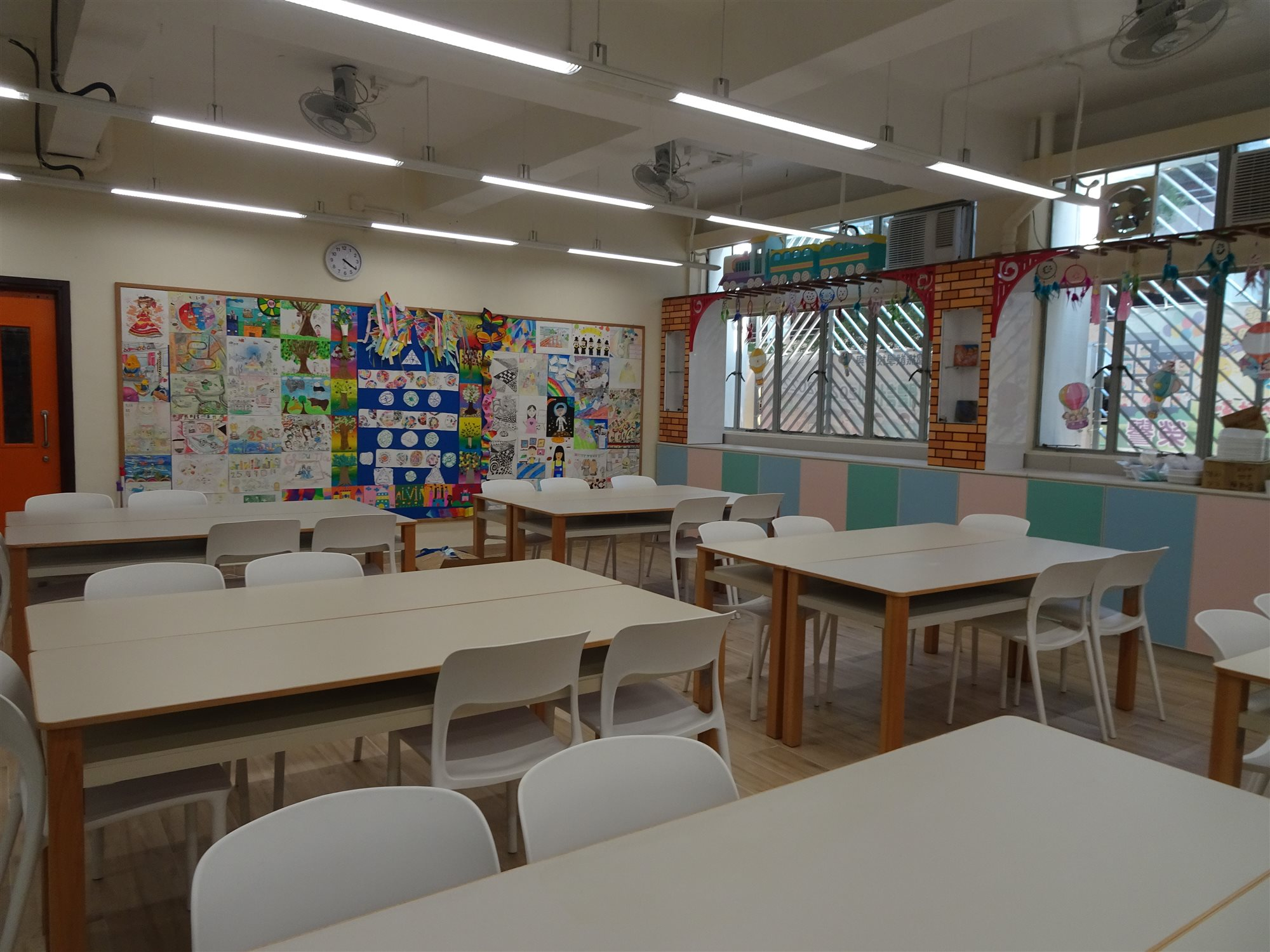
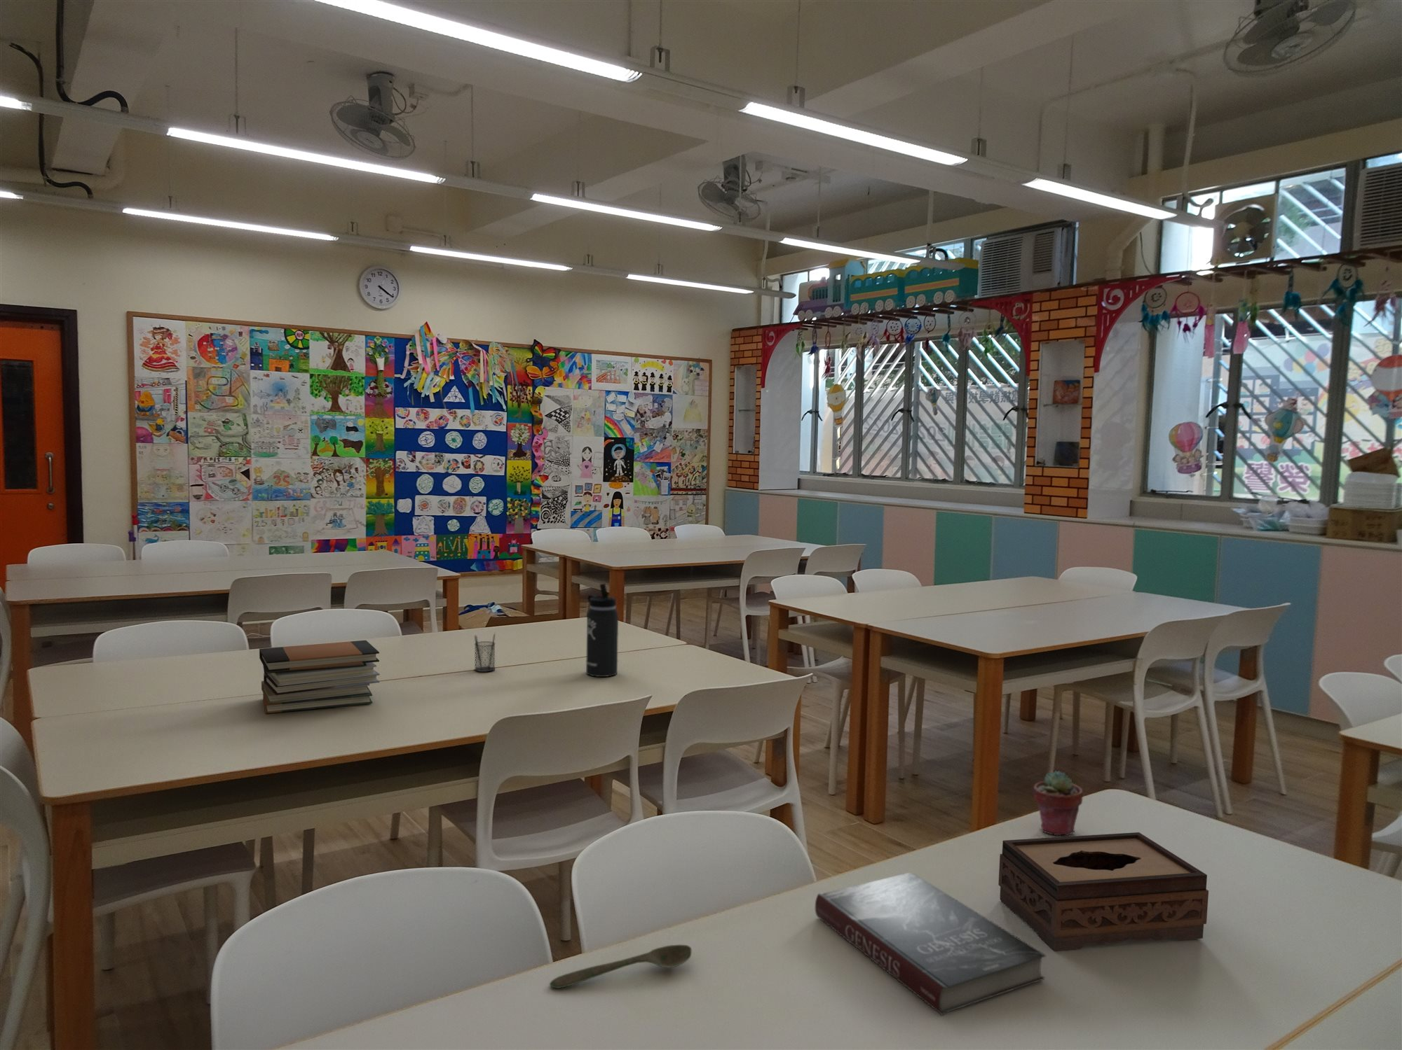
+ potted succulent [1032,770,1084,836]
+ tissue box [998,832,1209,952]
+ book [815,871,1047,1016]
+ book stack [258,640,381,714]
+ thermos bottle [585,583,619,677]
+ pencil holder [474,632,496,673]
+ spoon [549,944,692,989]
